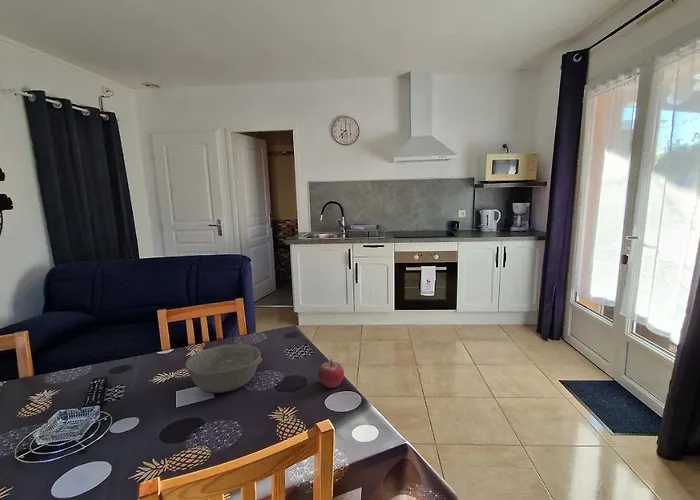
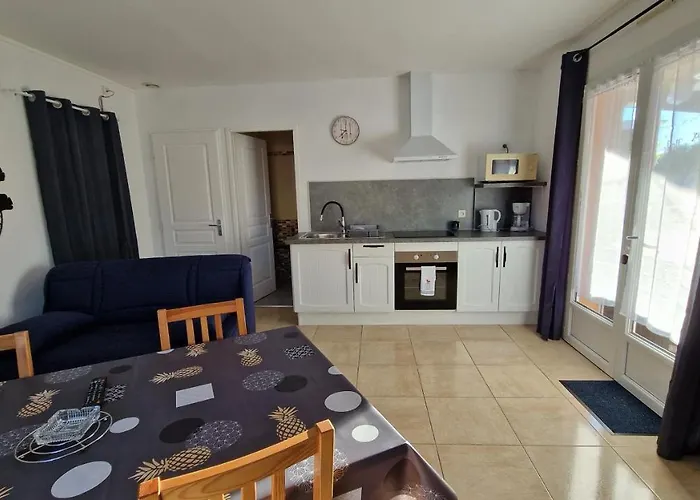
- bowl [184,343,261,394]
- fruit [317,358,345,389]
